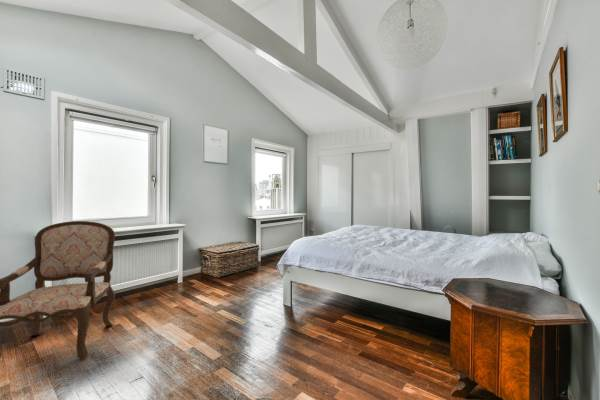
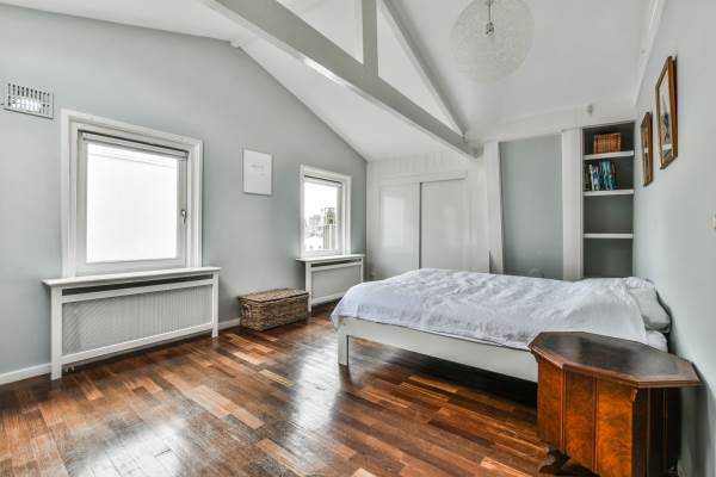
- armchair [0,220,116,360]
